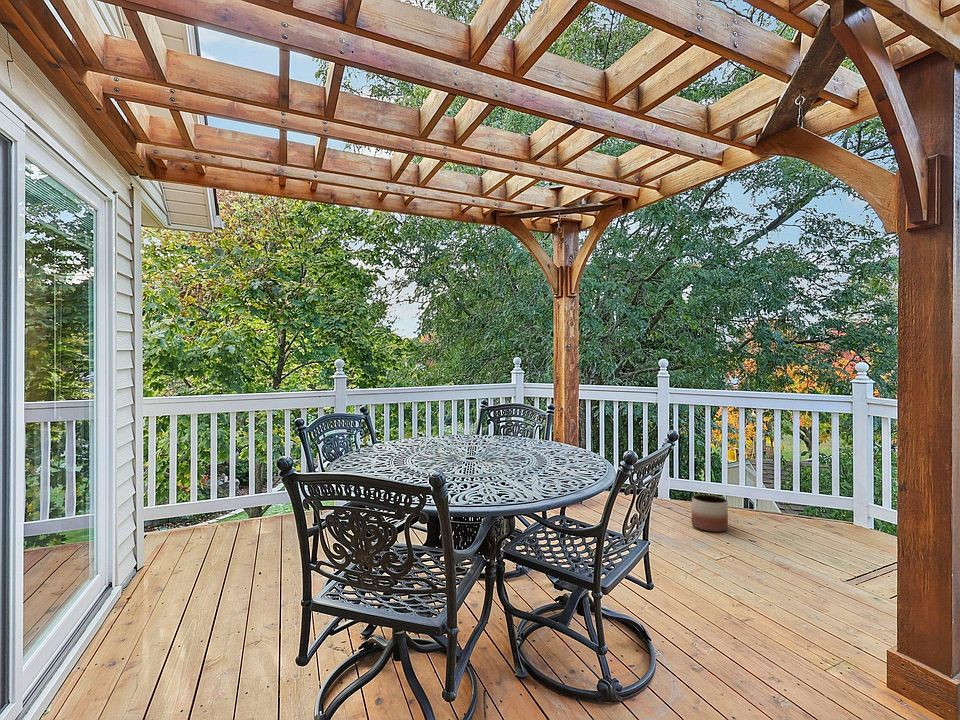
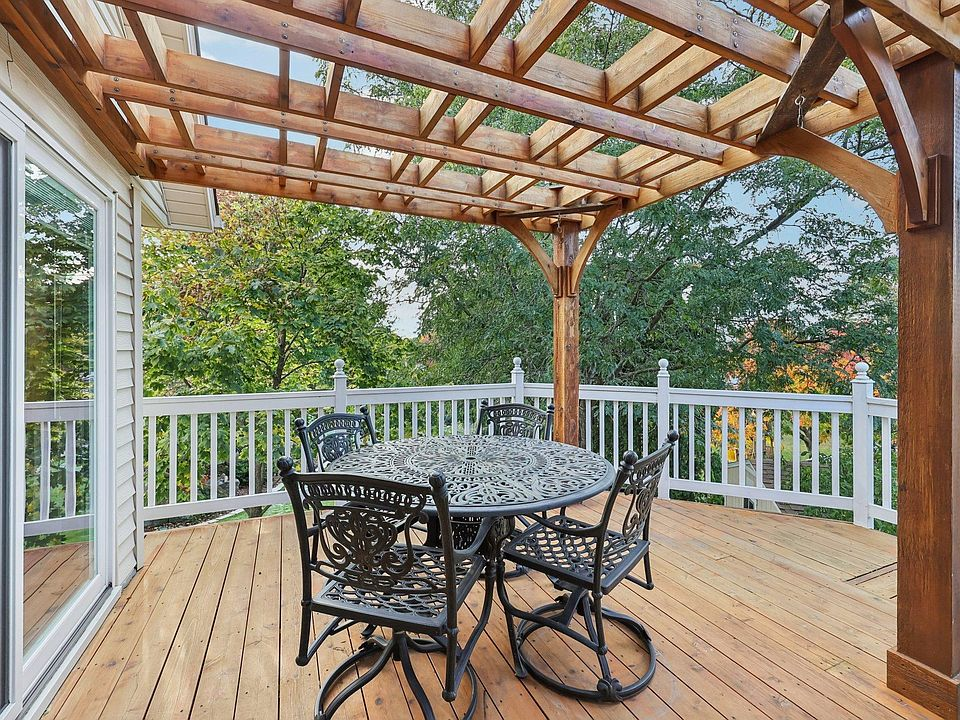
- planter [691,493,729,533]
